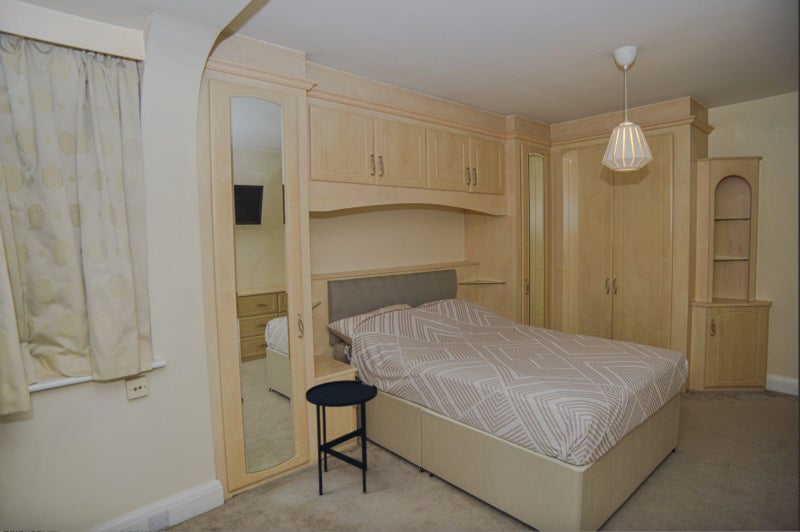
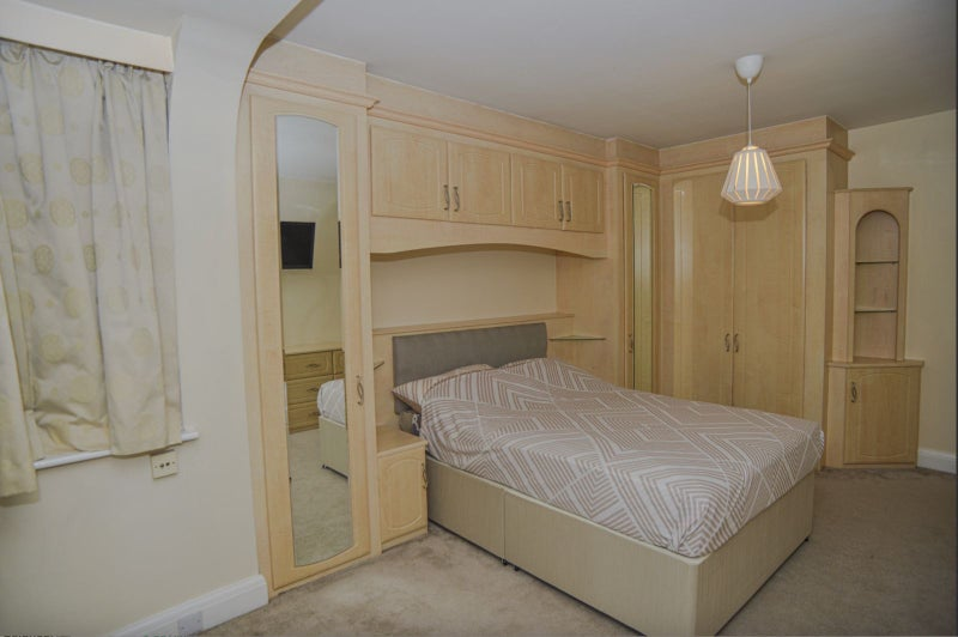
- side table [305,379,379,496]
